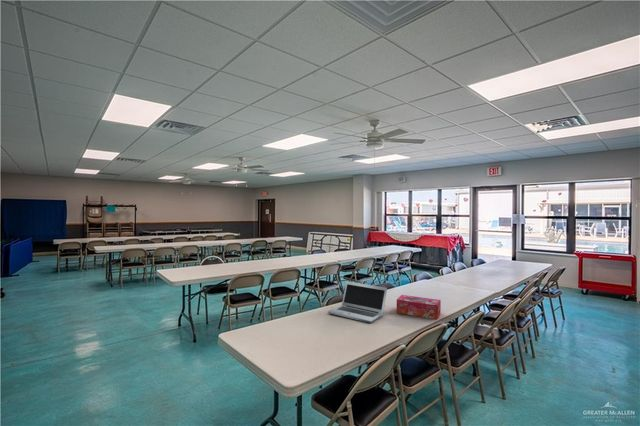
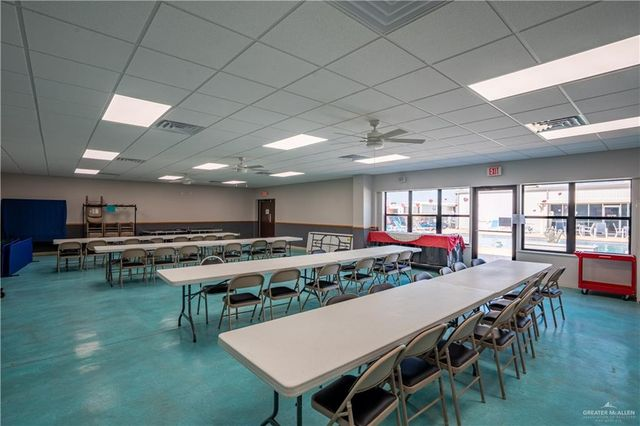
- tissue box [396,294,442,320]
- laptop [327,280,388,324]
